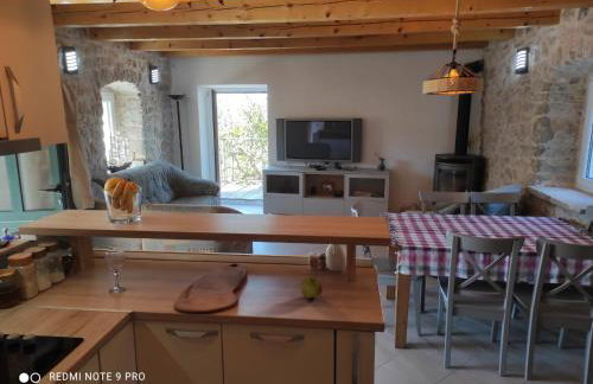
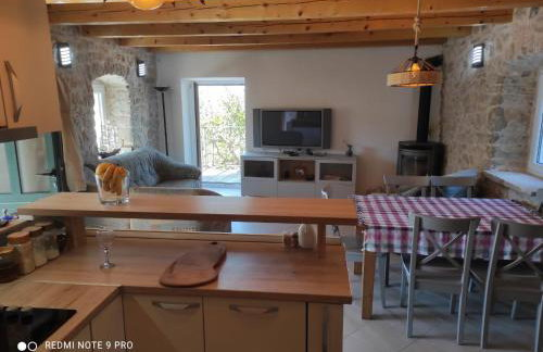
- apple [300,275,324,300]
